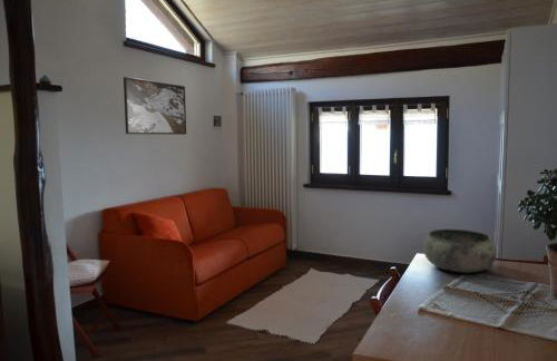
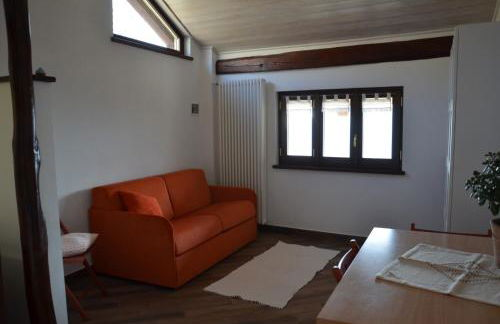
- bowl [422,228,498,274]
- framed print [123,76,187,136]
